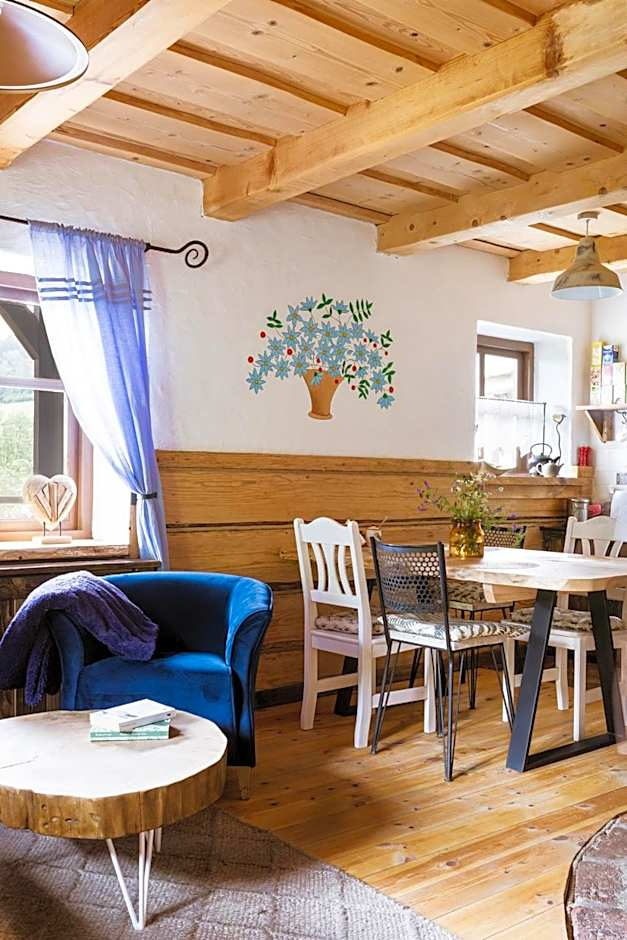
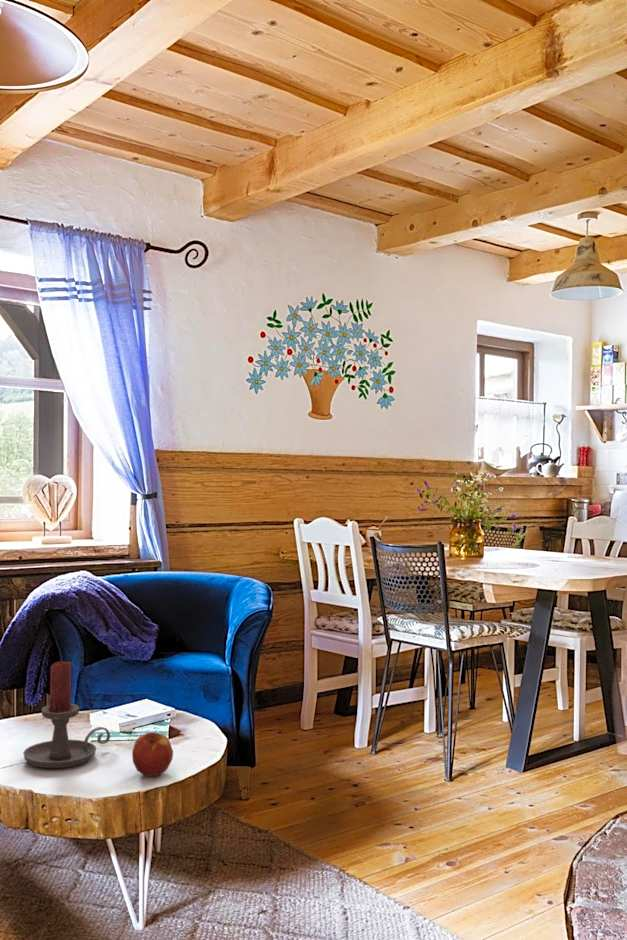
+ candle holder [22,660,111,769]
+ apple [131,731,174,777]
